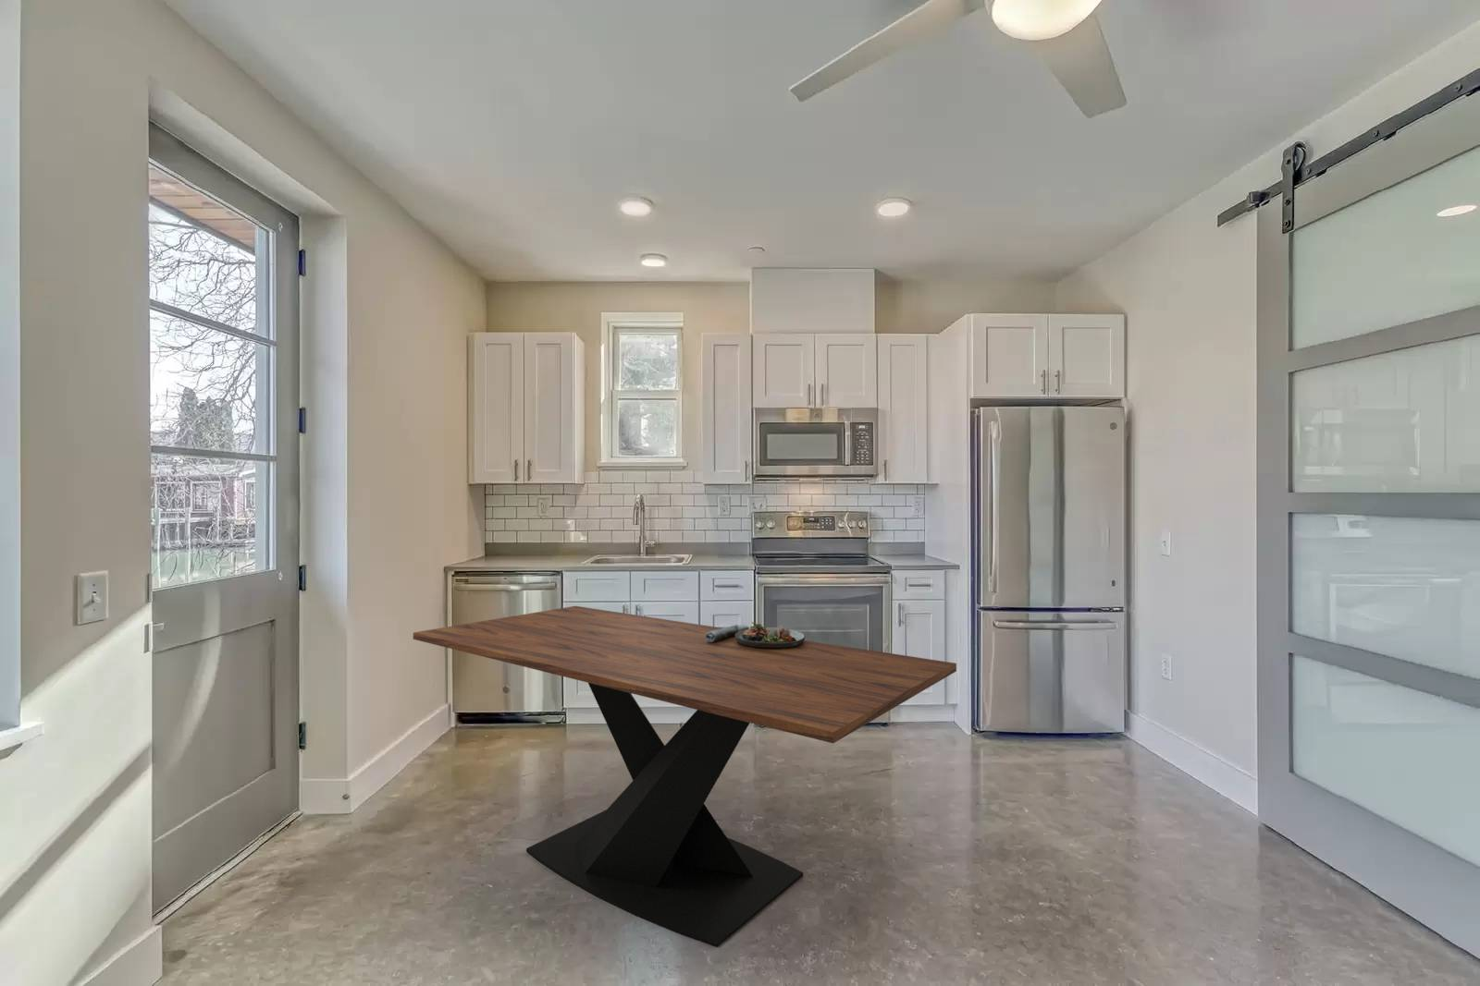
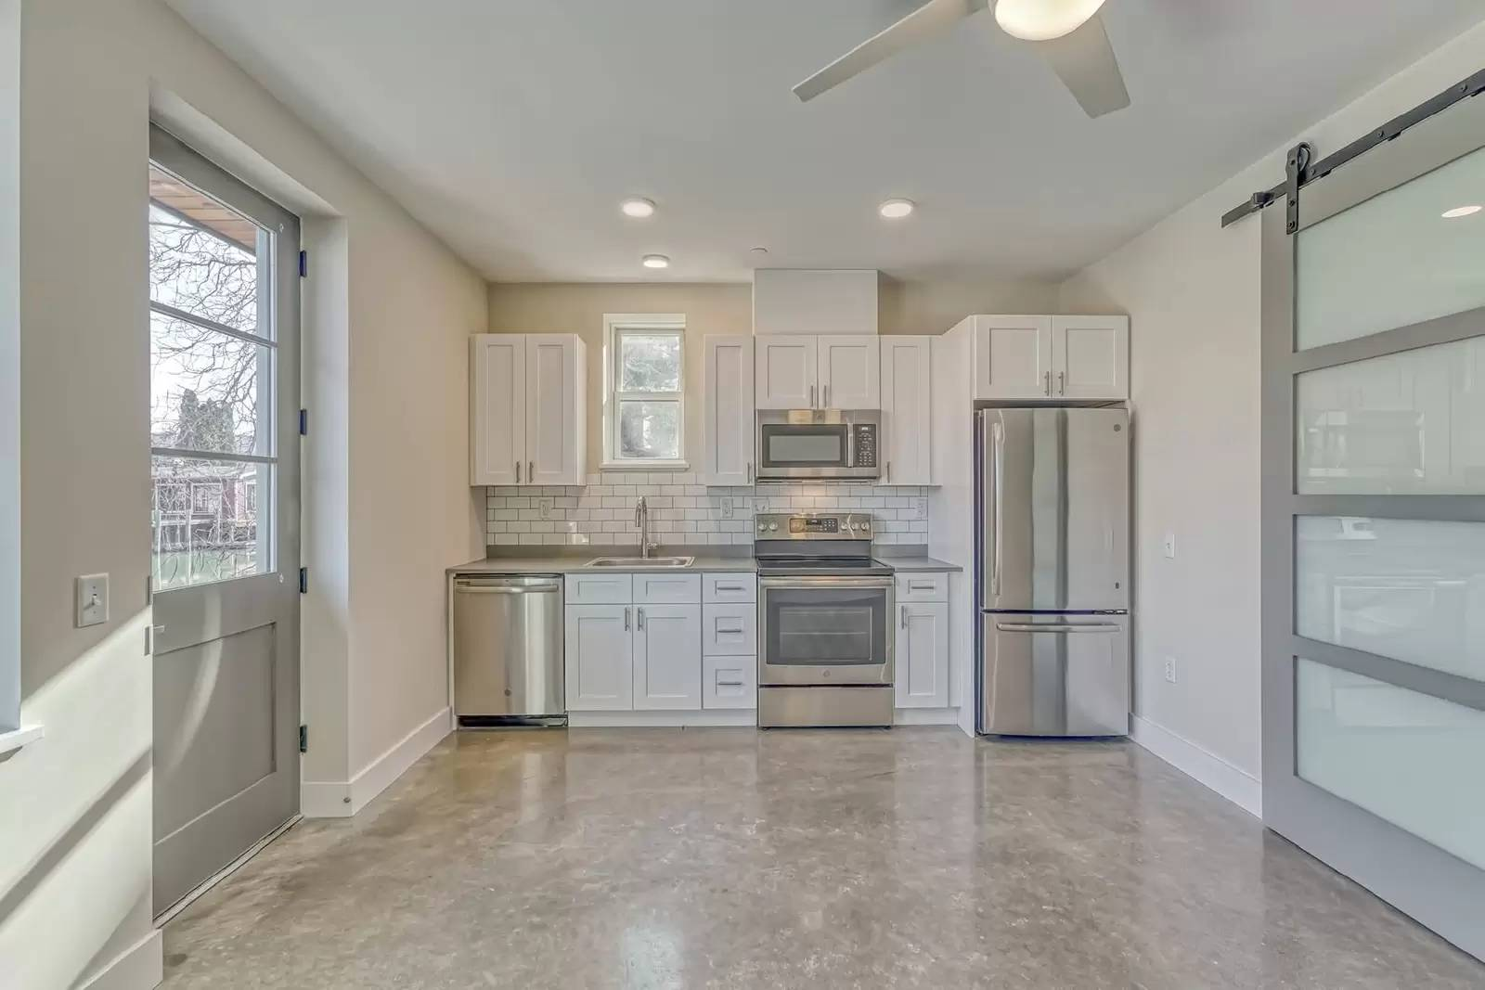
- food plate [706,621,806,648]
- dining table [413,605,957,949]
